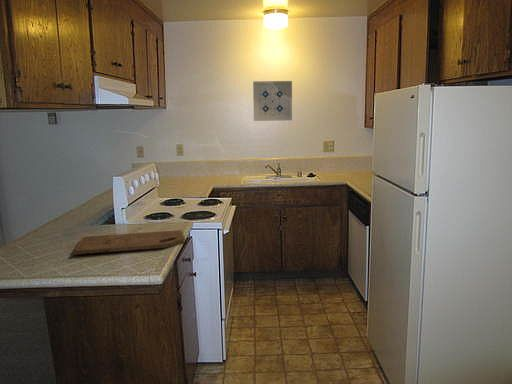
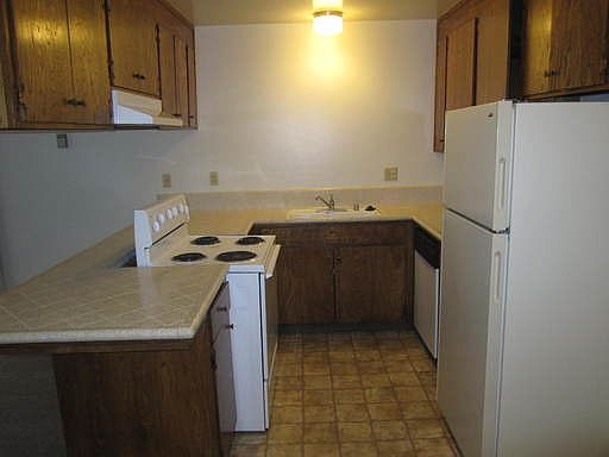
- cutting board [71,229,186,256]
- wall art [252,80,293,122]
